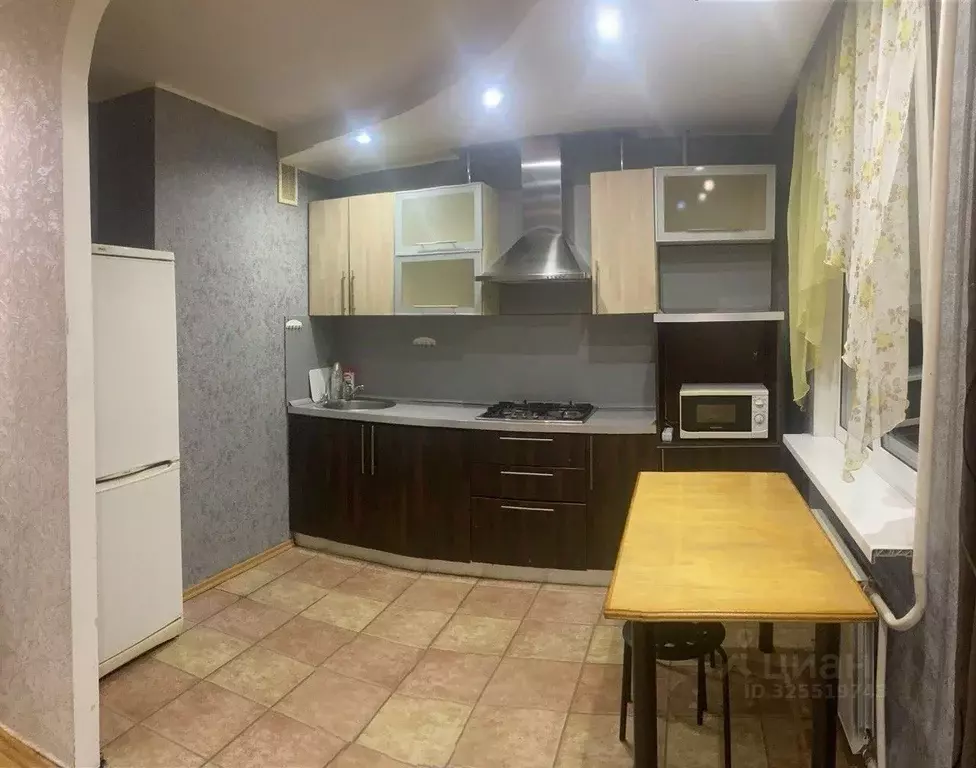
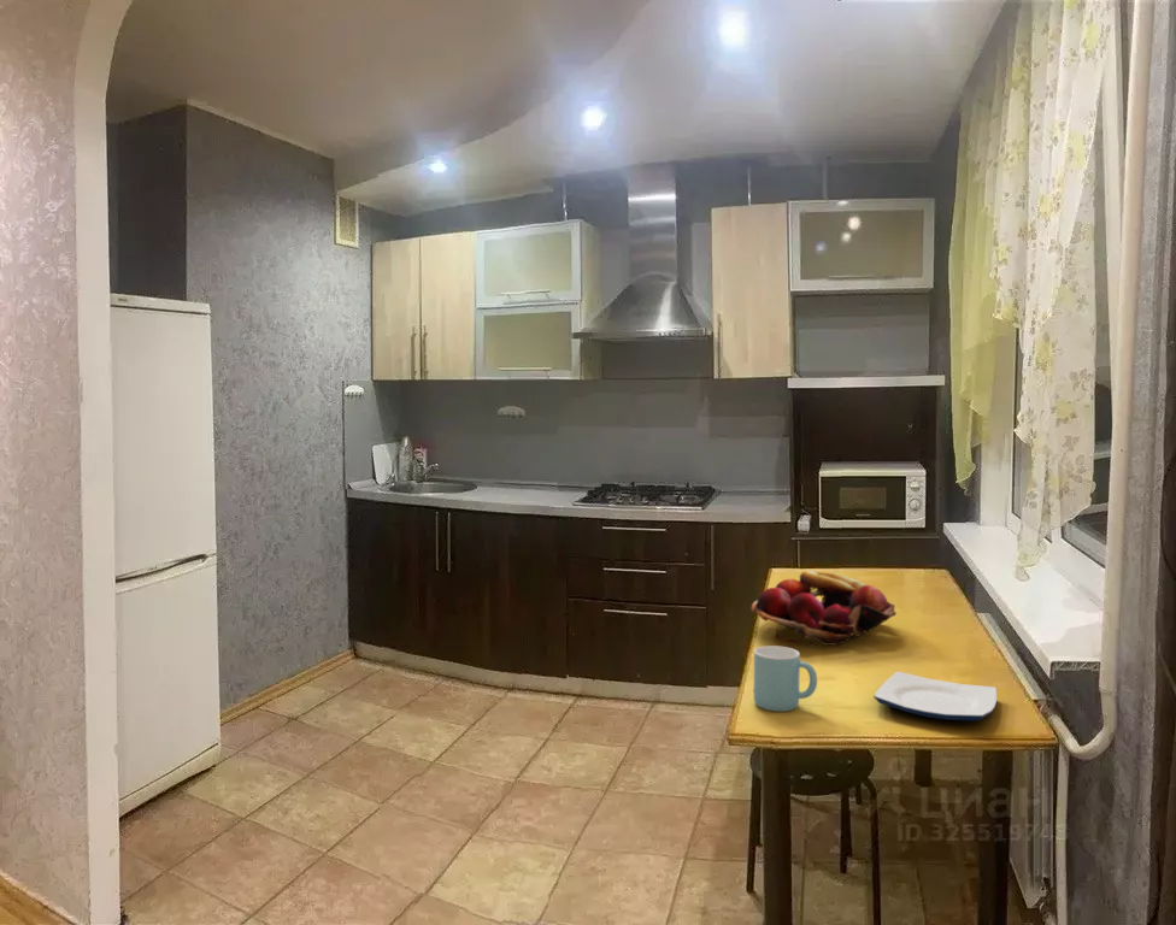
+ fruit basket [751,570,898,647]
+ plate [872,671,998,721]
+ mug [753,644,818,713]
